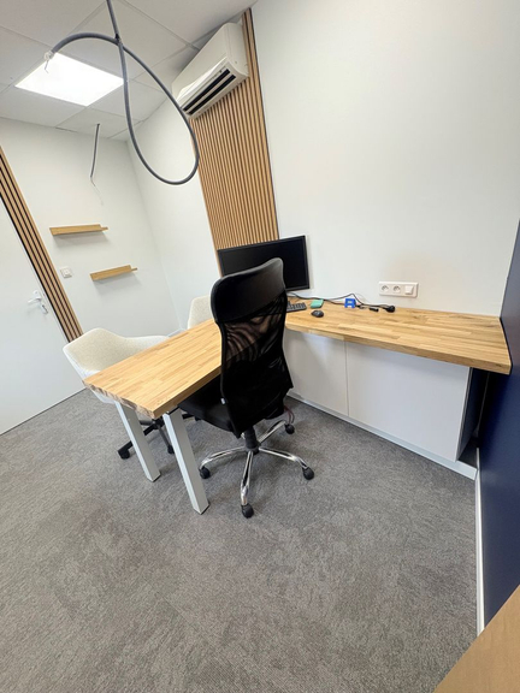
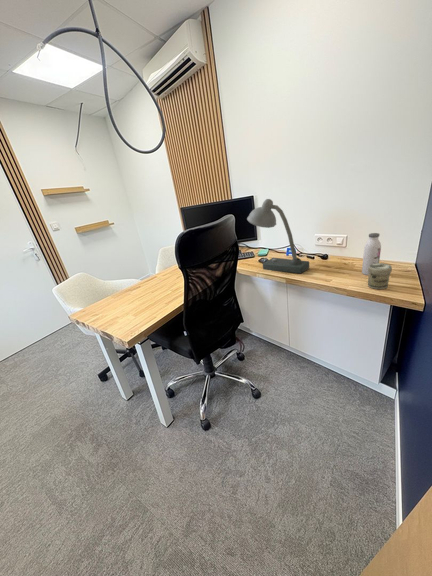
+ water bottle [361,232,382,276]
+ desk lamp [246,198,311,274]
+ jar [367,262,393,290]
